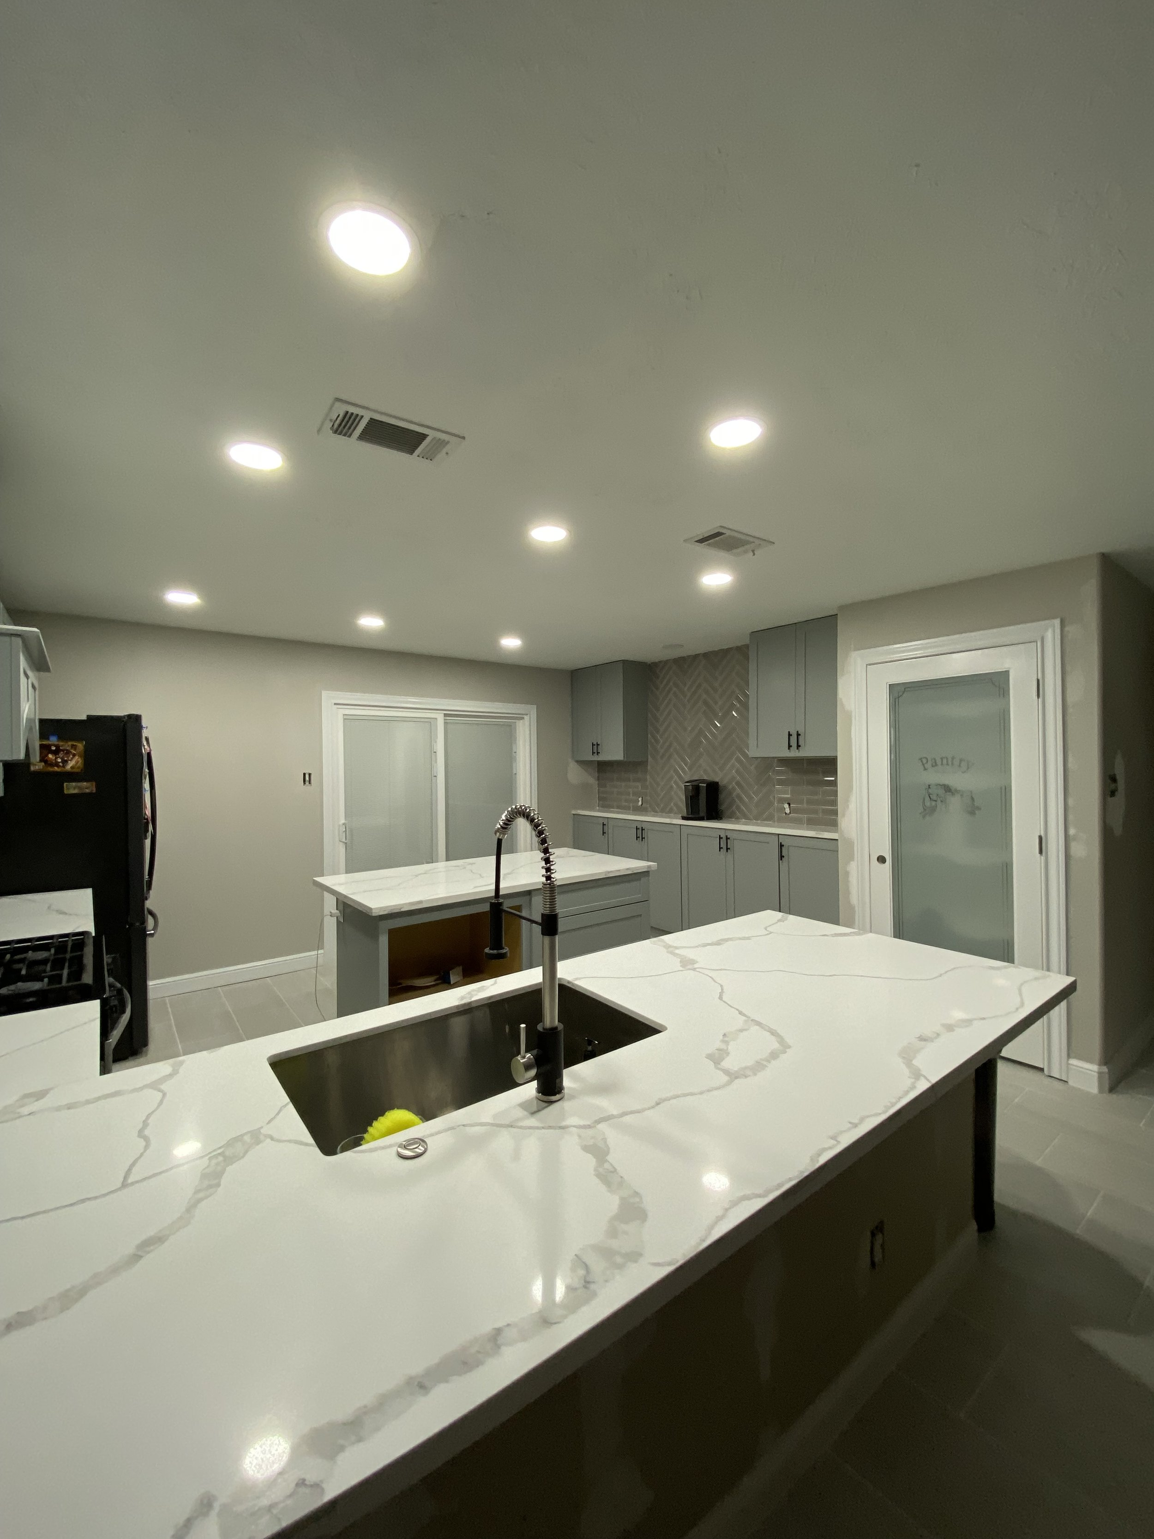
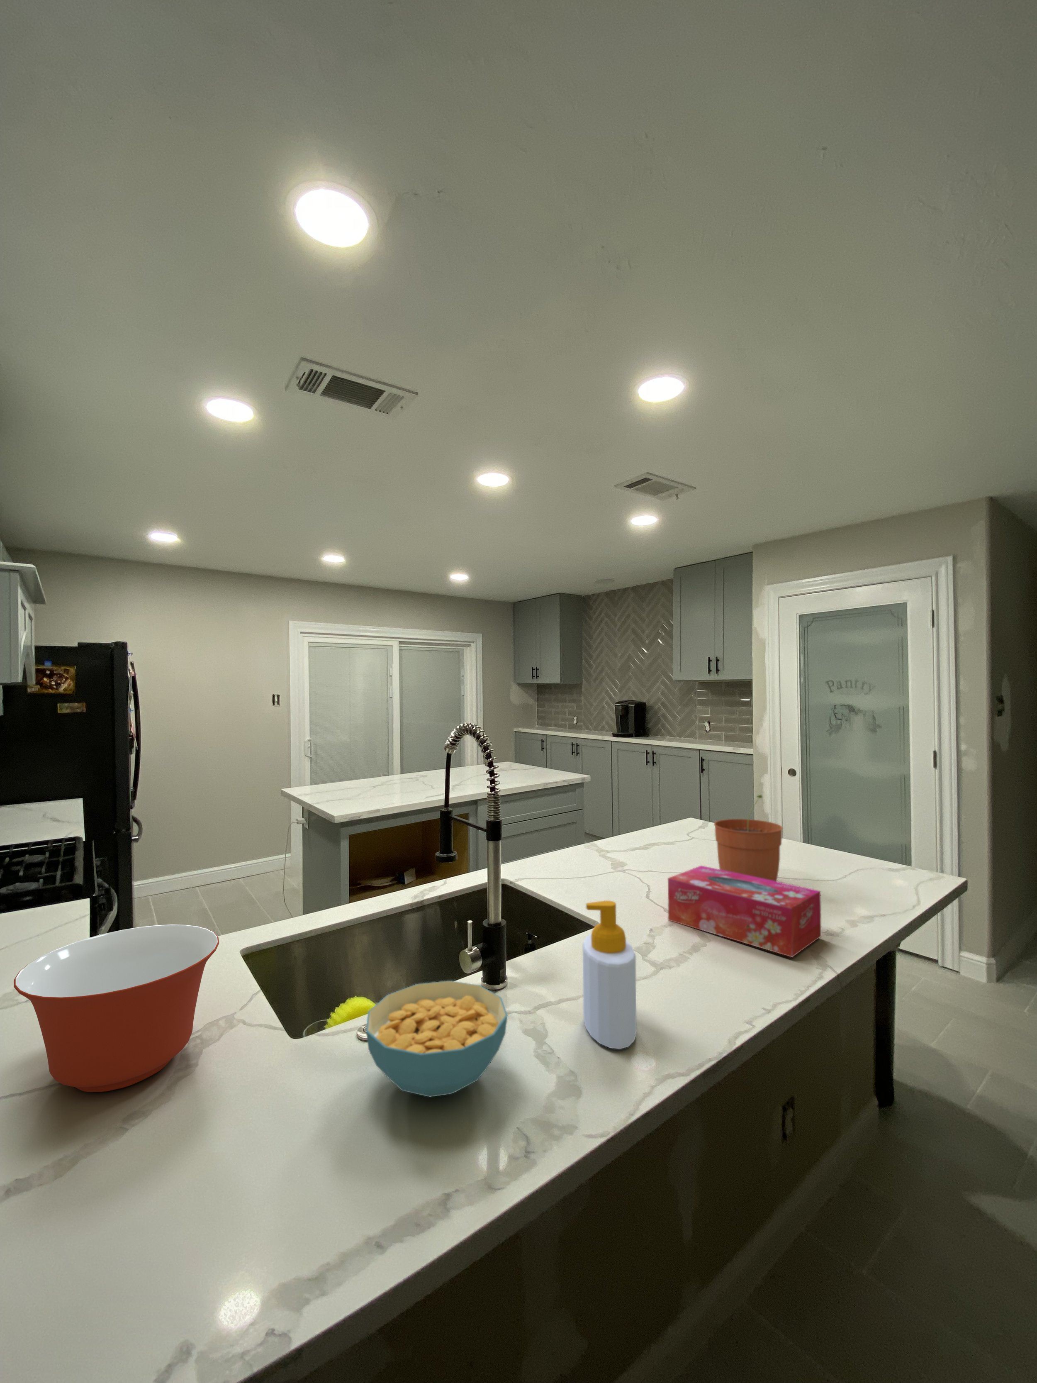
+ cereal bowl [365,980,508,1097]
+ soap bottle [582,900,637,1050]
+ tissue box [668,865,821,958]
+ mixing bowl [13,924,219,1092]
+ plant pot [713,794,783,882]
